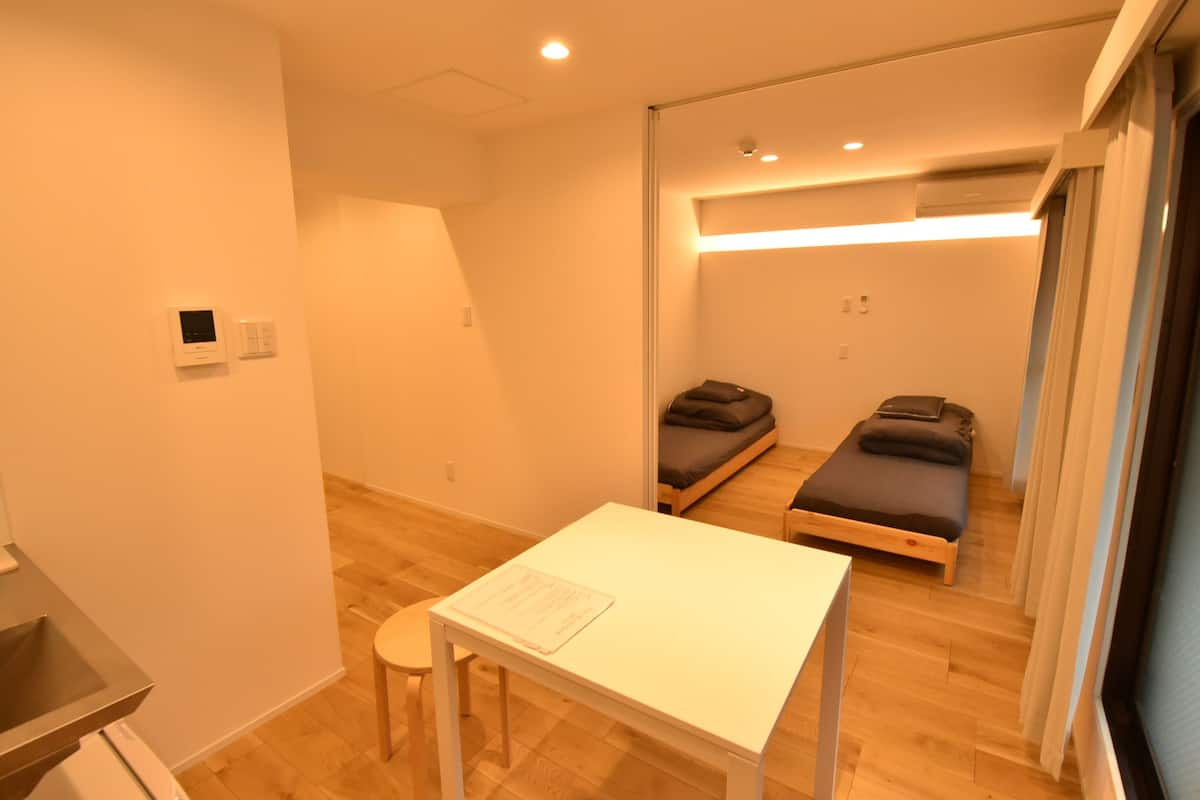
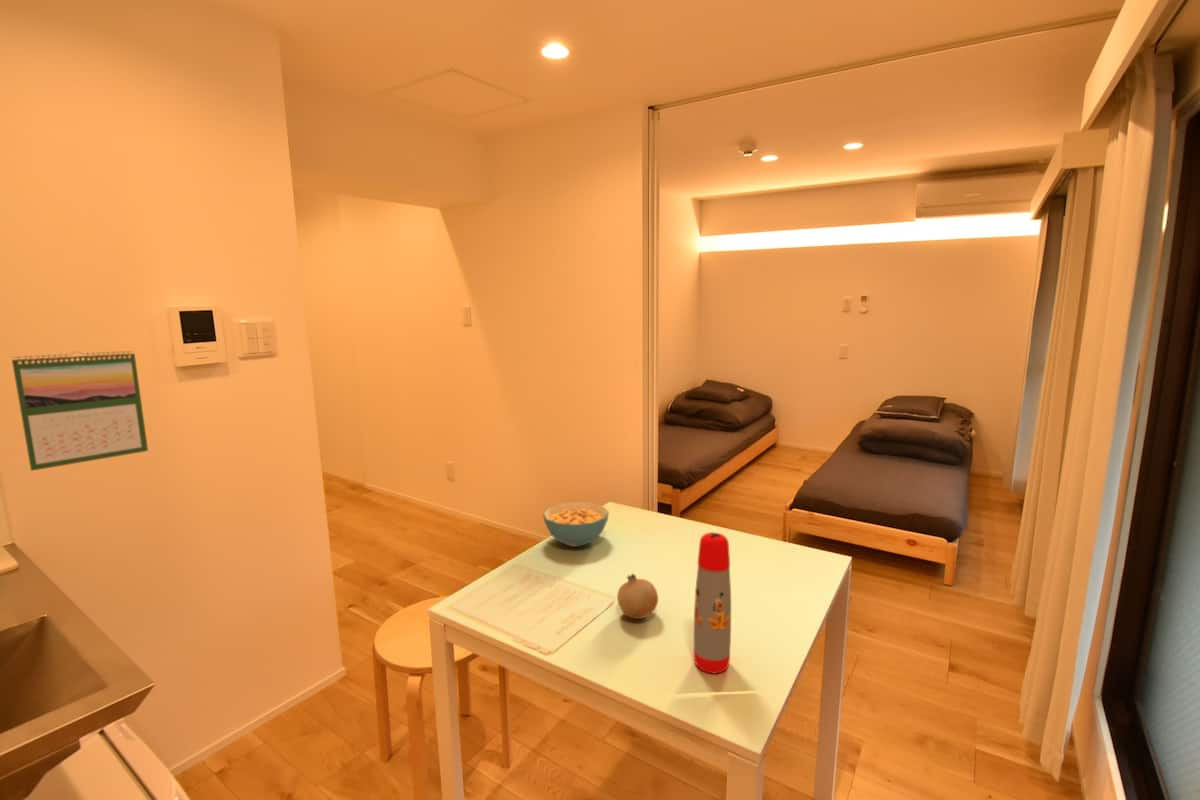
+ water bottle [693,531,732,675]
+ cereal bowl [542,501,610,548]
+ calendar [10,350,149,472]
+ fruit [616,572,659,620]
